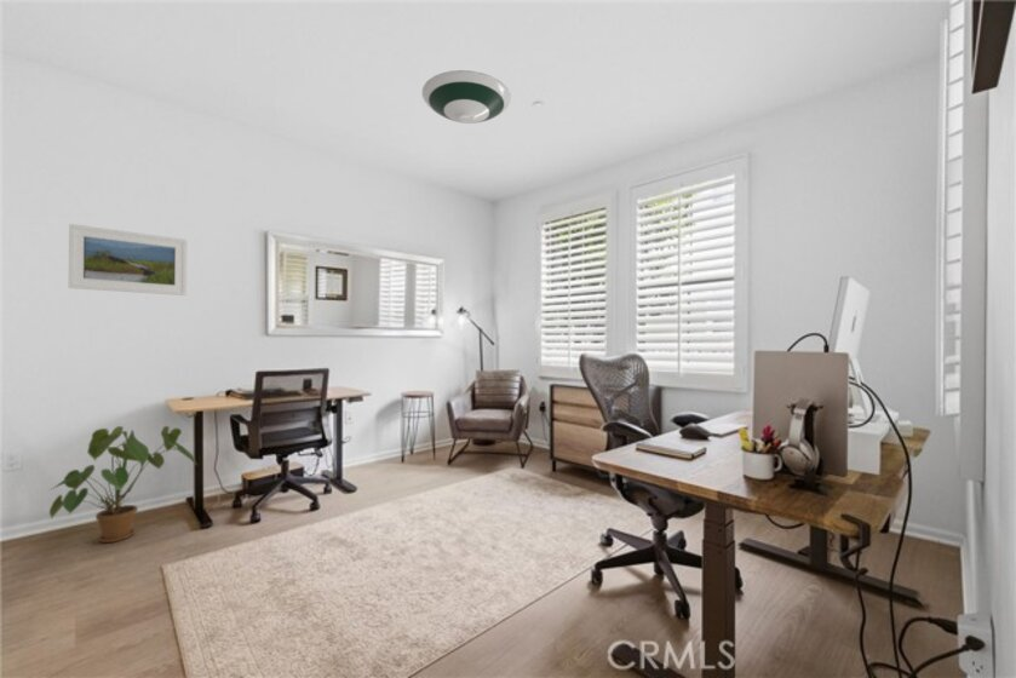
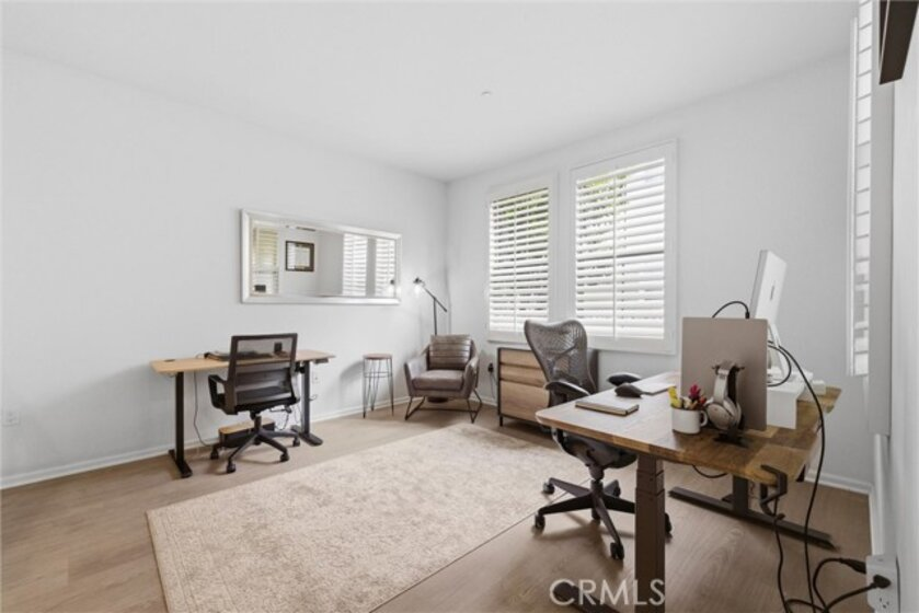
- house plant [48,425,199,544]
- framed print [68,223,188,297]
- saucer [421,69,512,125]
